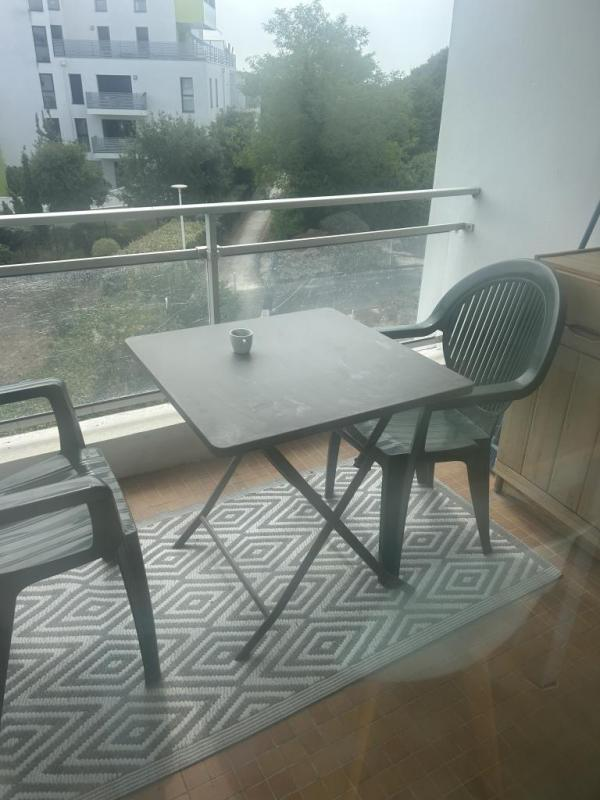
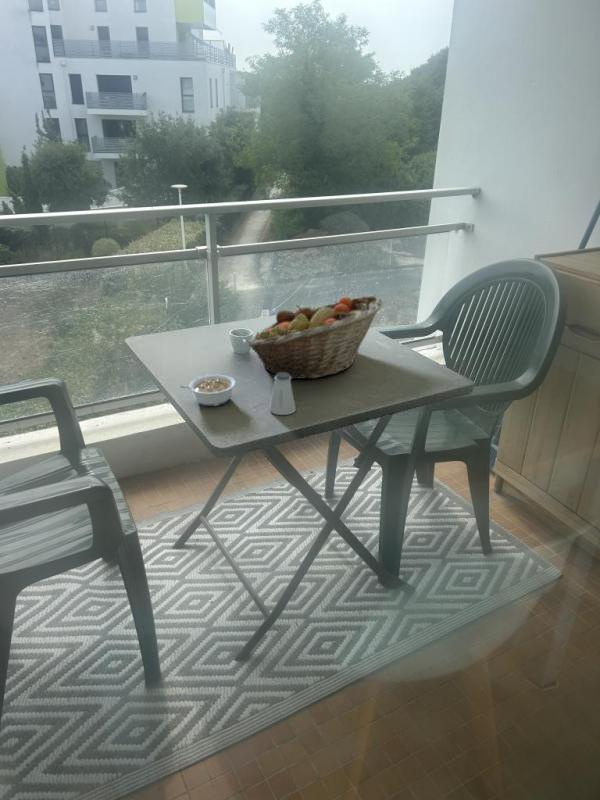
+ saltshaker [268,373,297,416]
+ legume [179,374,237,407]
+ fruit basket [246,295,384,380]
